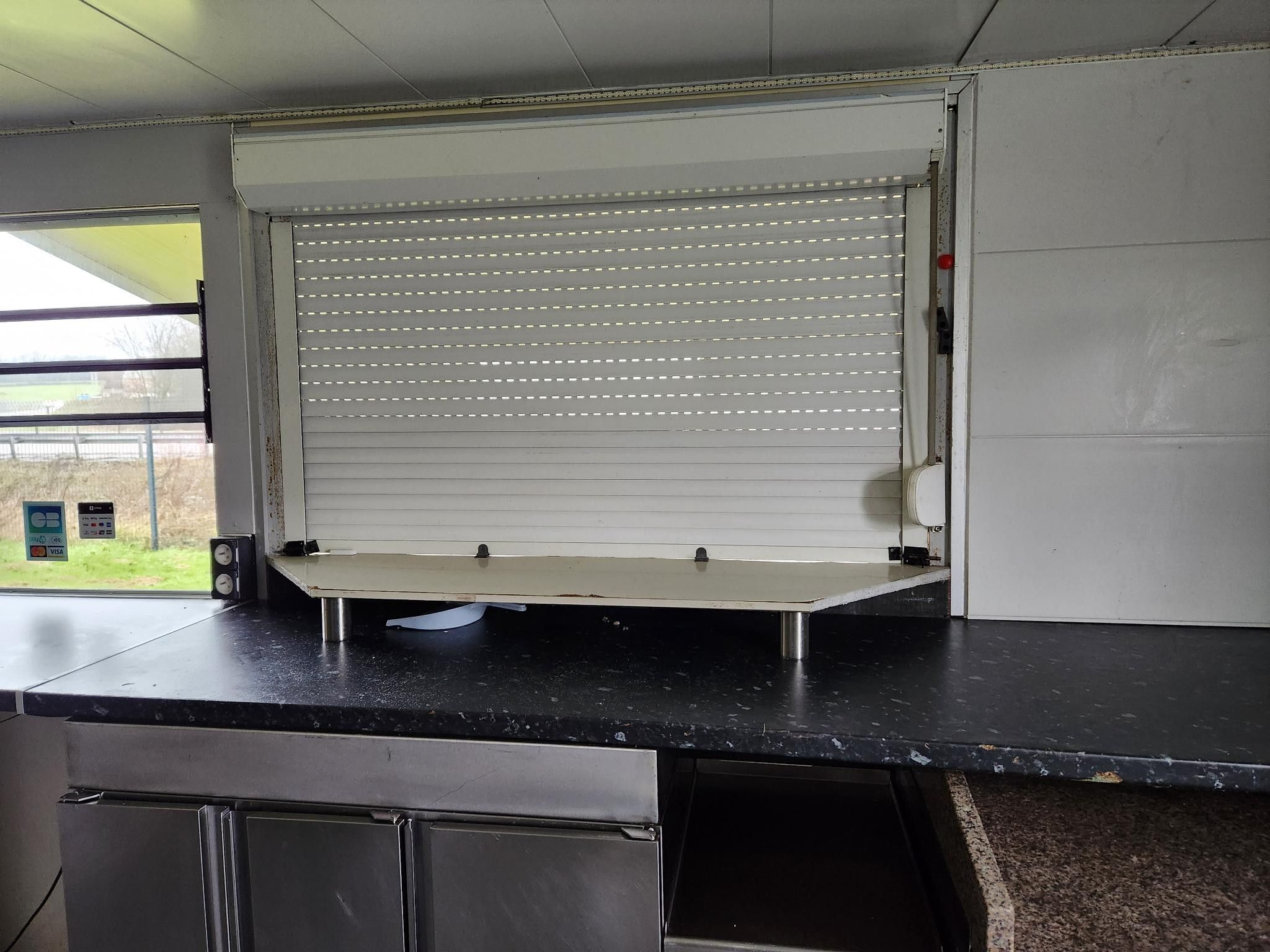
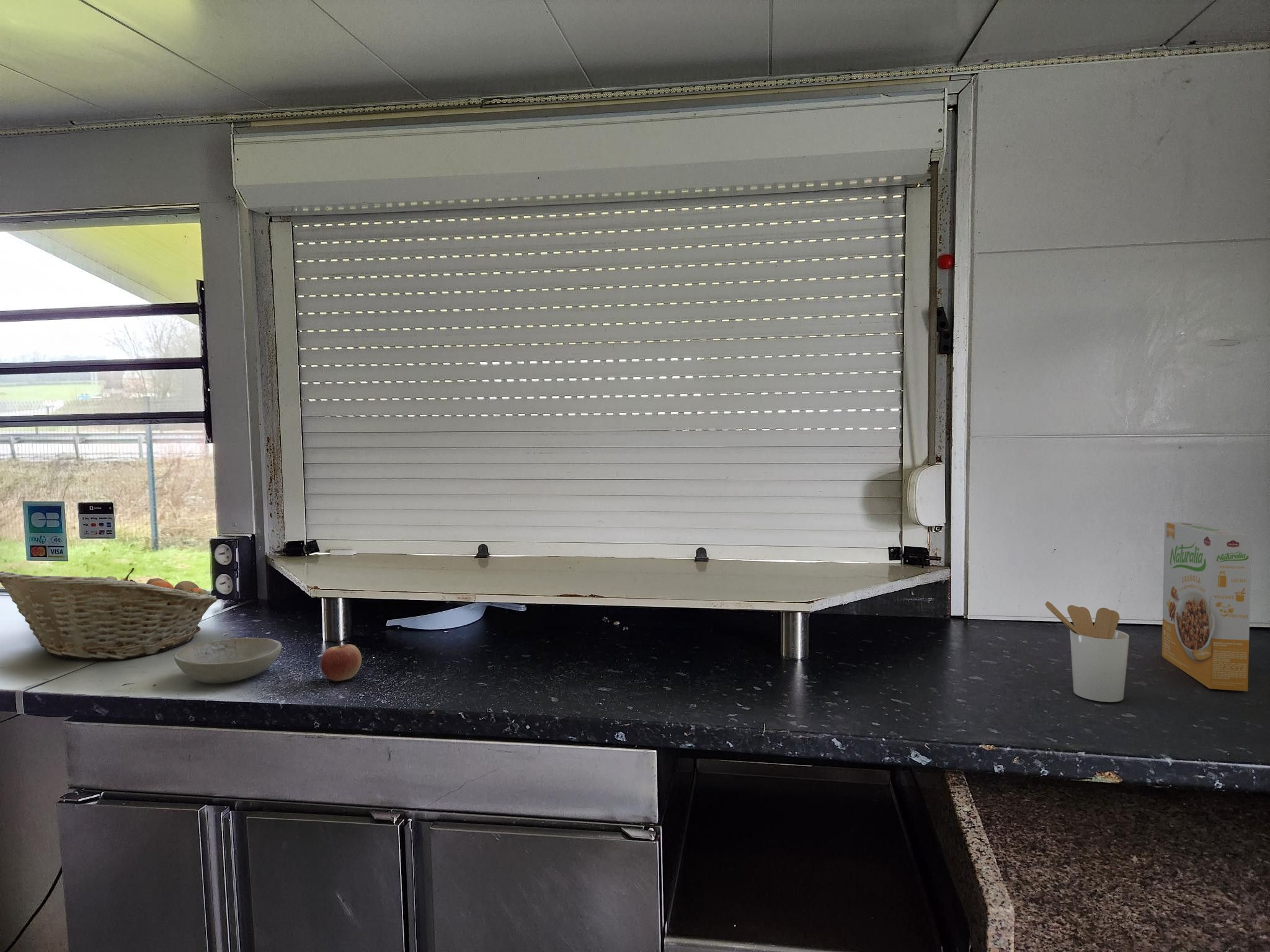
+ utensil holder [1044,601,1130,703]
+ fruit basket [0,567,218,660]
+ bowl [173,637,282,684]
+ cereal box [1161,522,1253,692]
+ apple [320,640,362,682]
